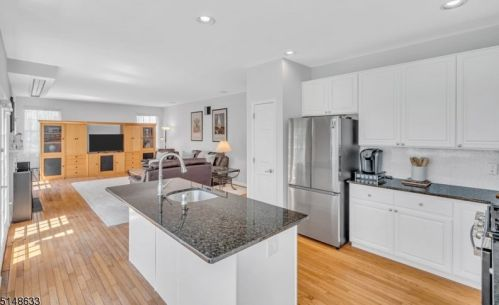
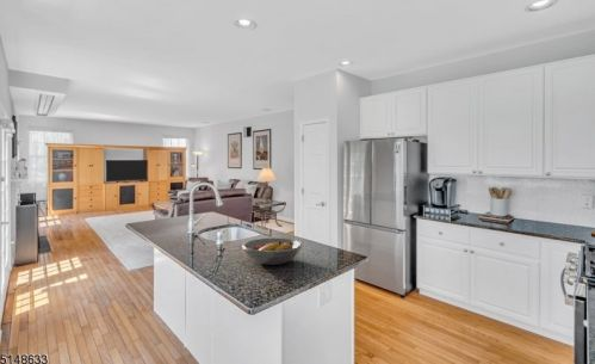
+ fruit bowl [241,237,304,266]
